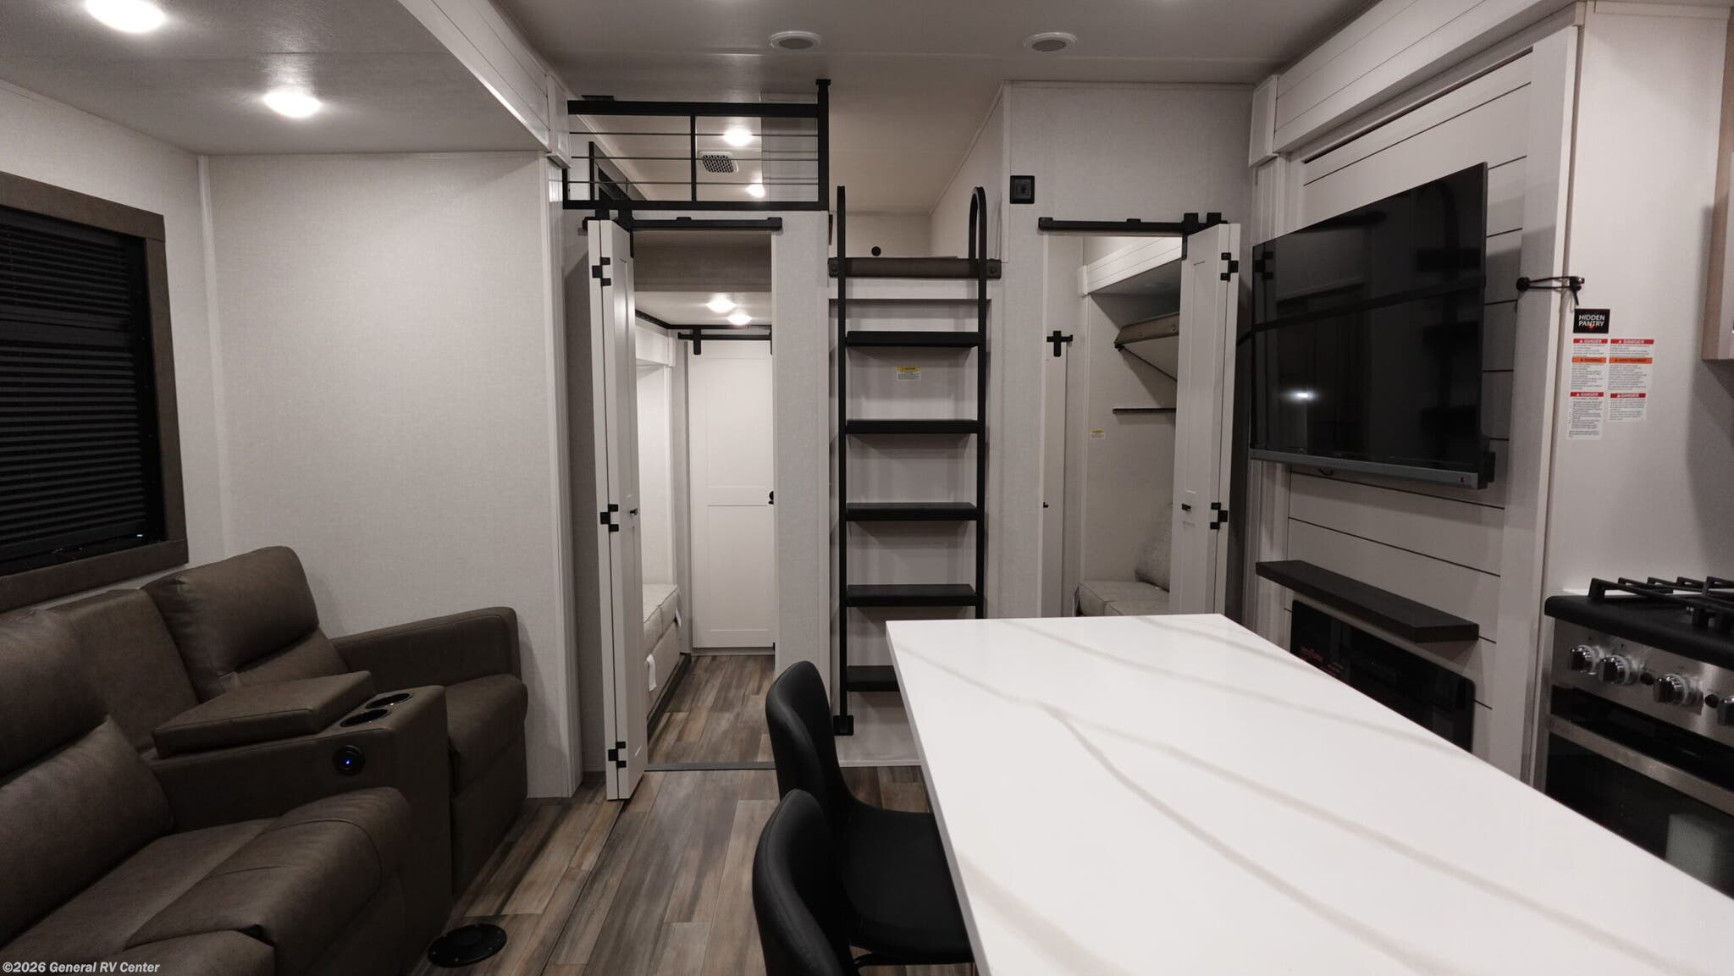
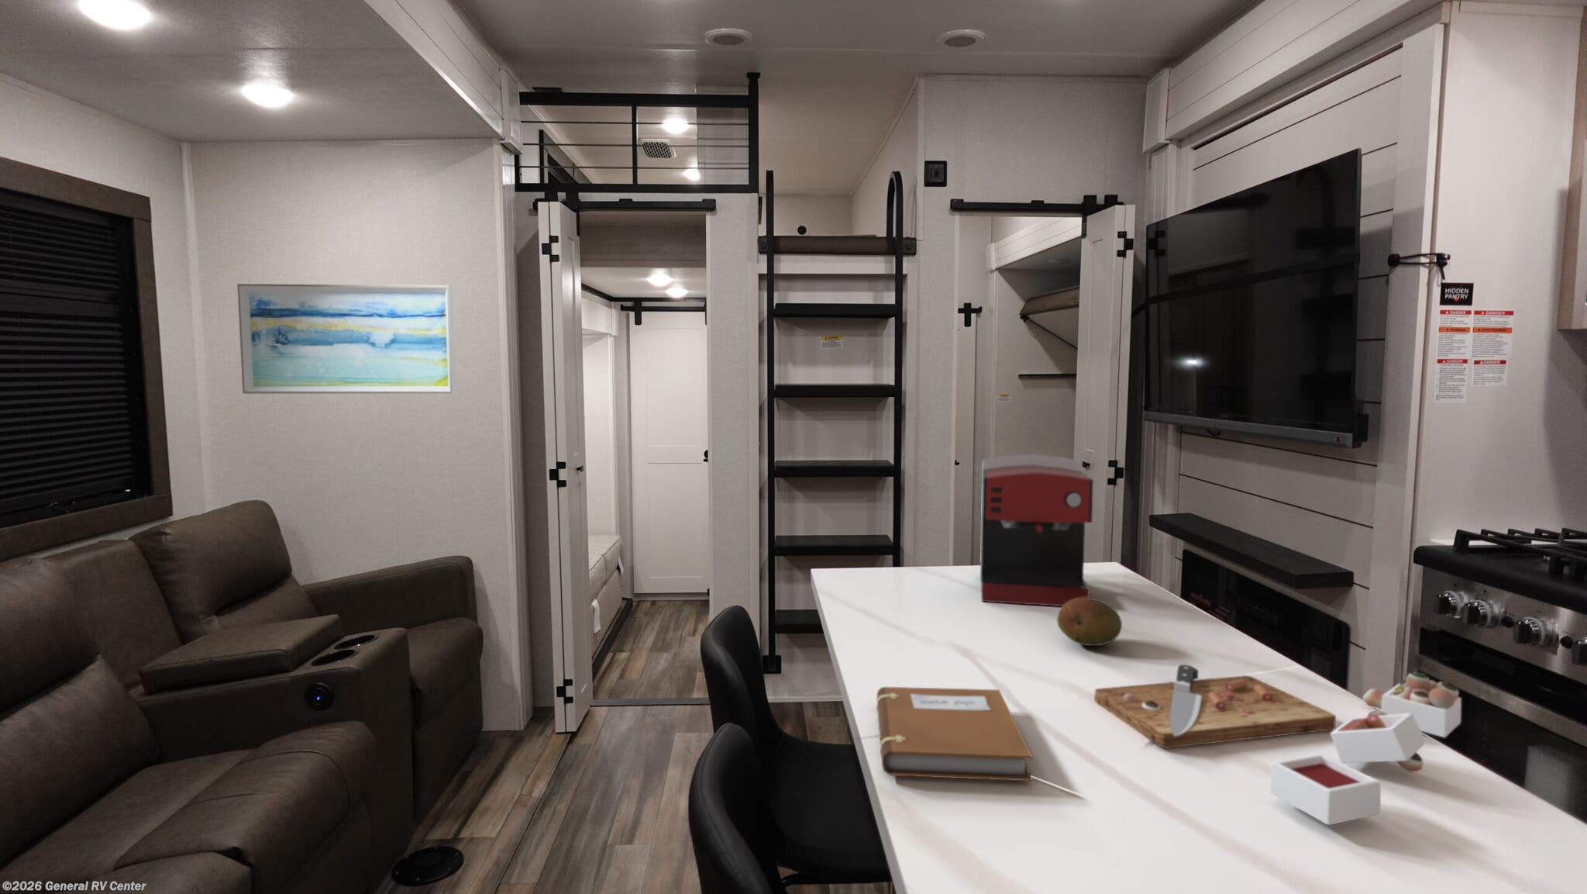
+ notebook [875,686,1033,783]
+ coffee maker [980,454,1093,607]
+ fruit [1056,597,1123,647]
+ wall art [237,283,457,395]
+ cutting board [1093,664,1463,825]
